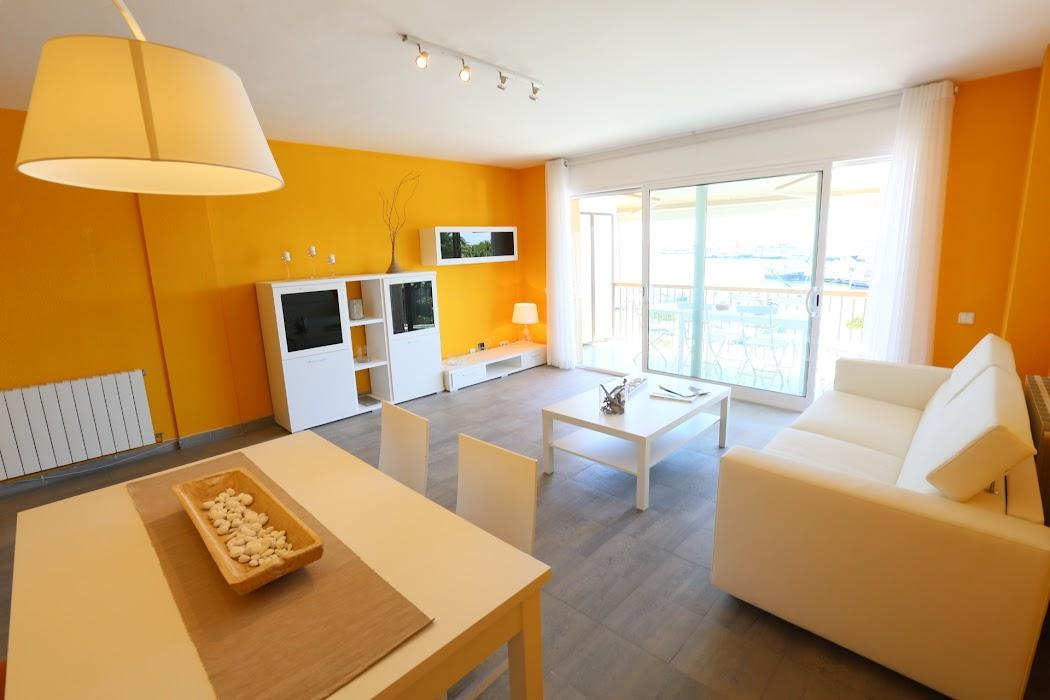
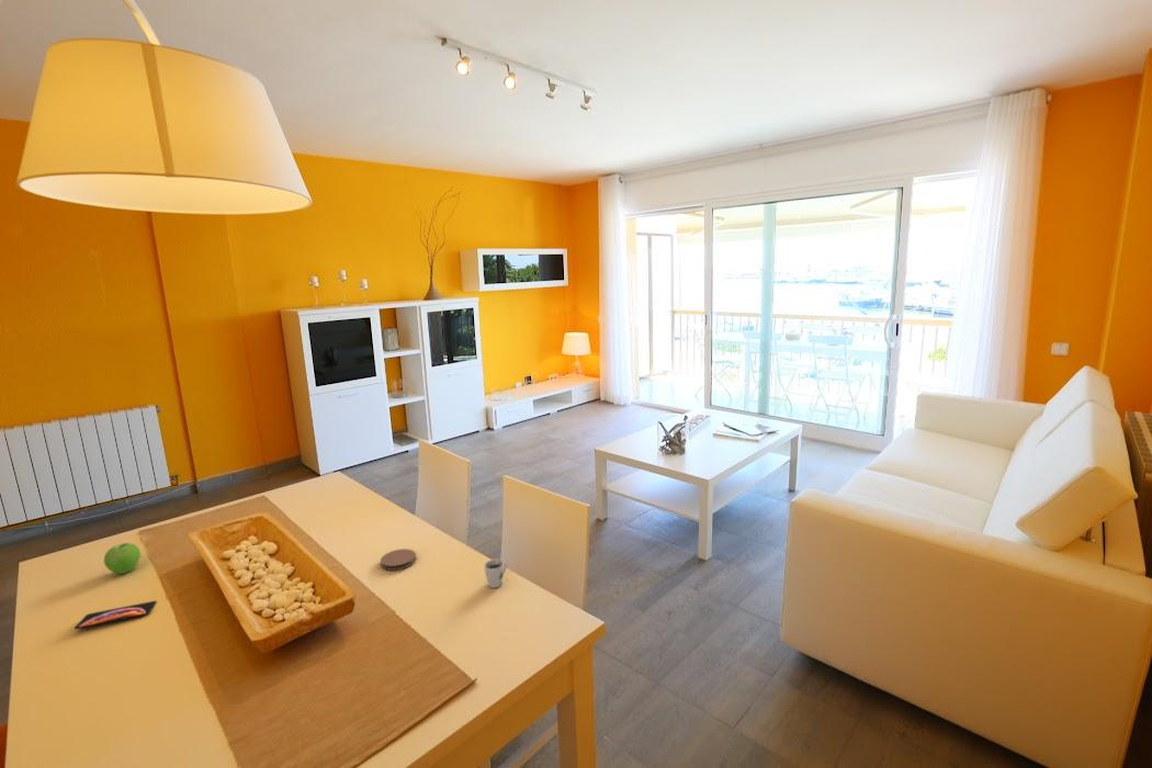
+ smartphone [74,600,158,630]
+ coaster [380,547,417,572]
+ fruit [103,542,142,575]
+ cup [483,558,508,589]
